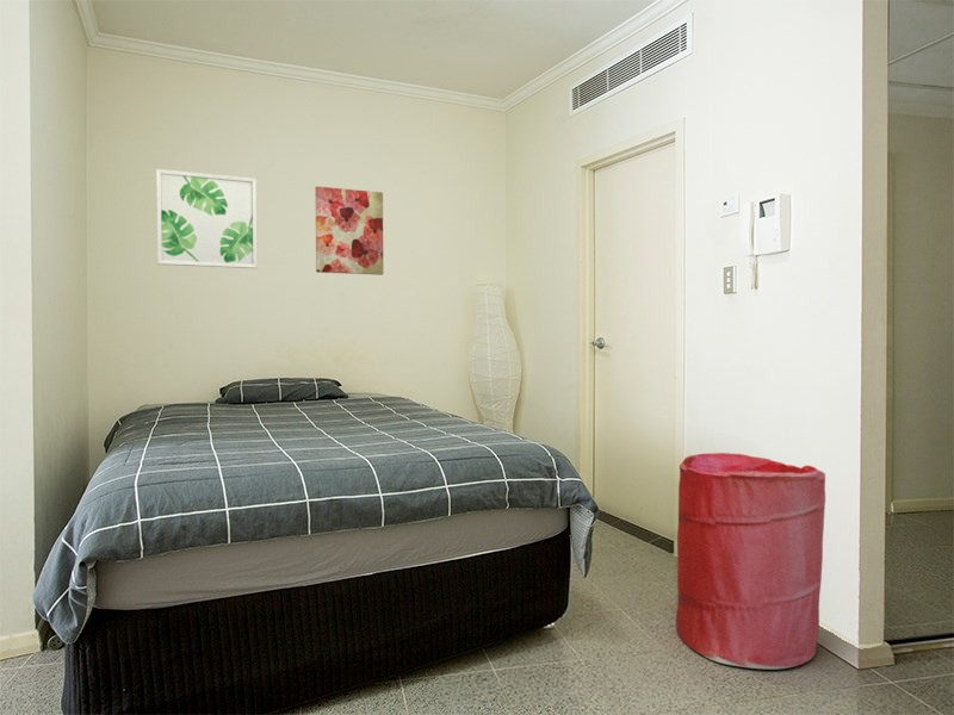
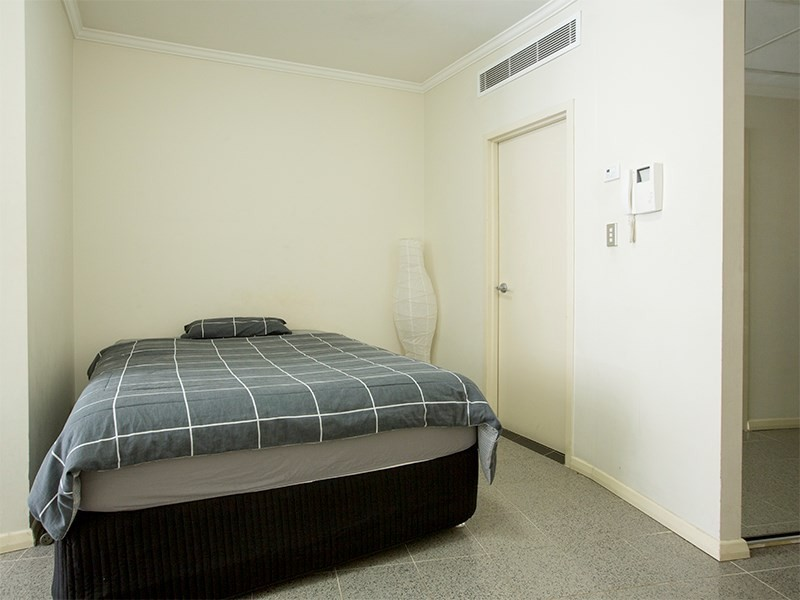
- wall art [315,185,384,276]
- wall art [155,168,259,269]
- laundry hamper [675,452,826,670]
